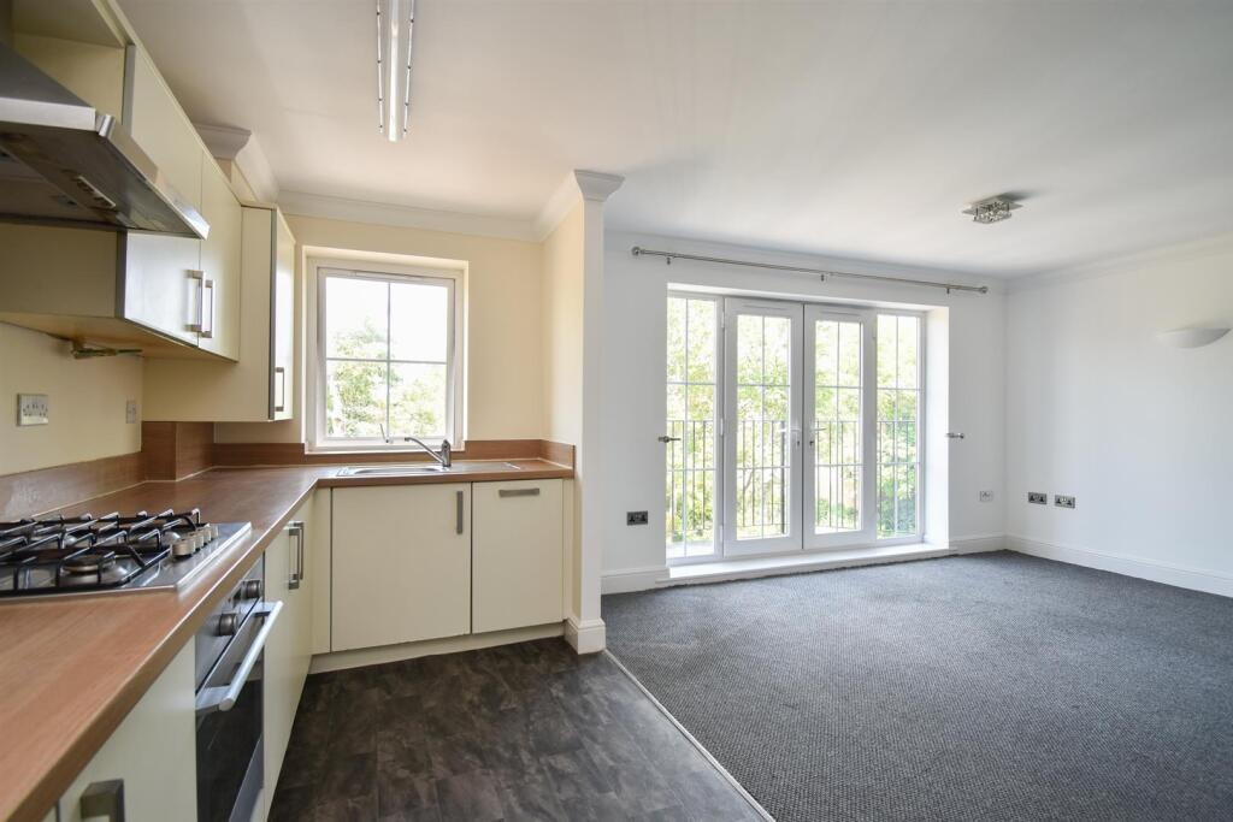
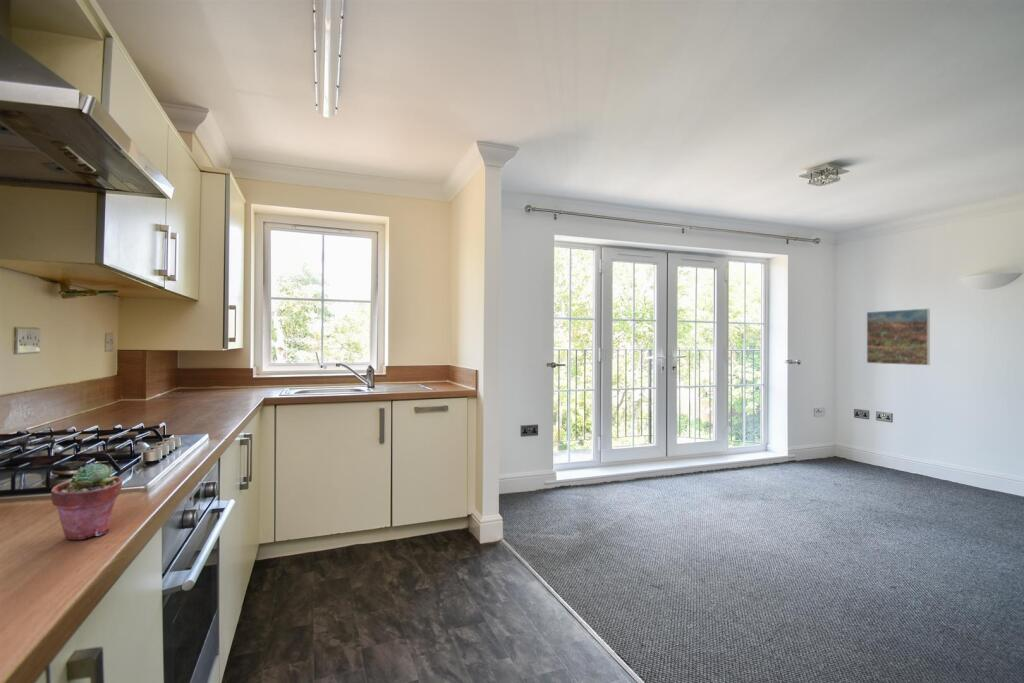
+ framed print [866,308,931,366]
+ potted succulent [50,462,123,540]
